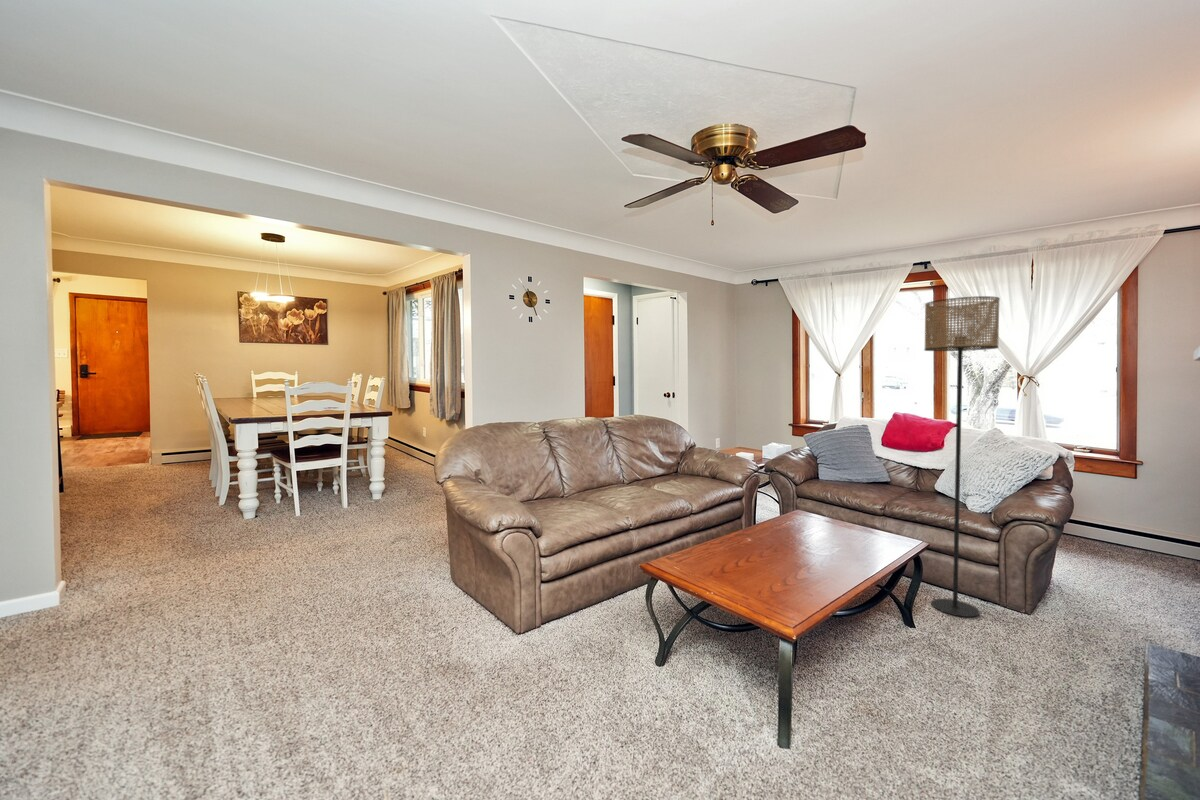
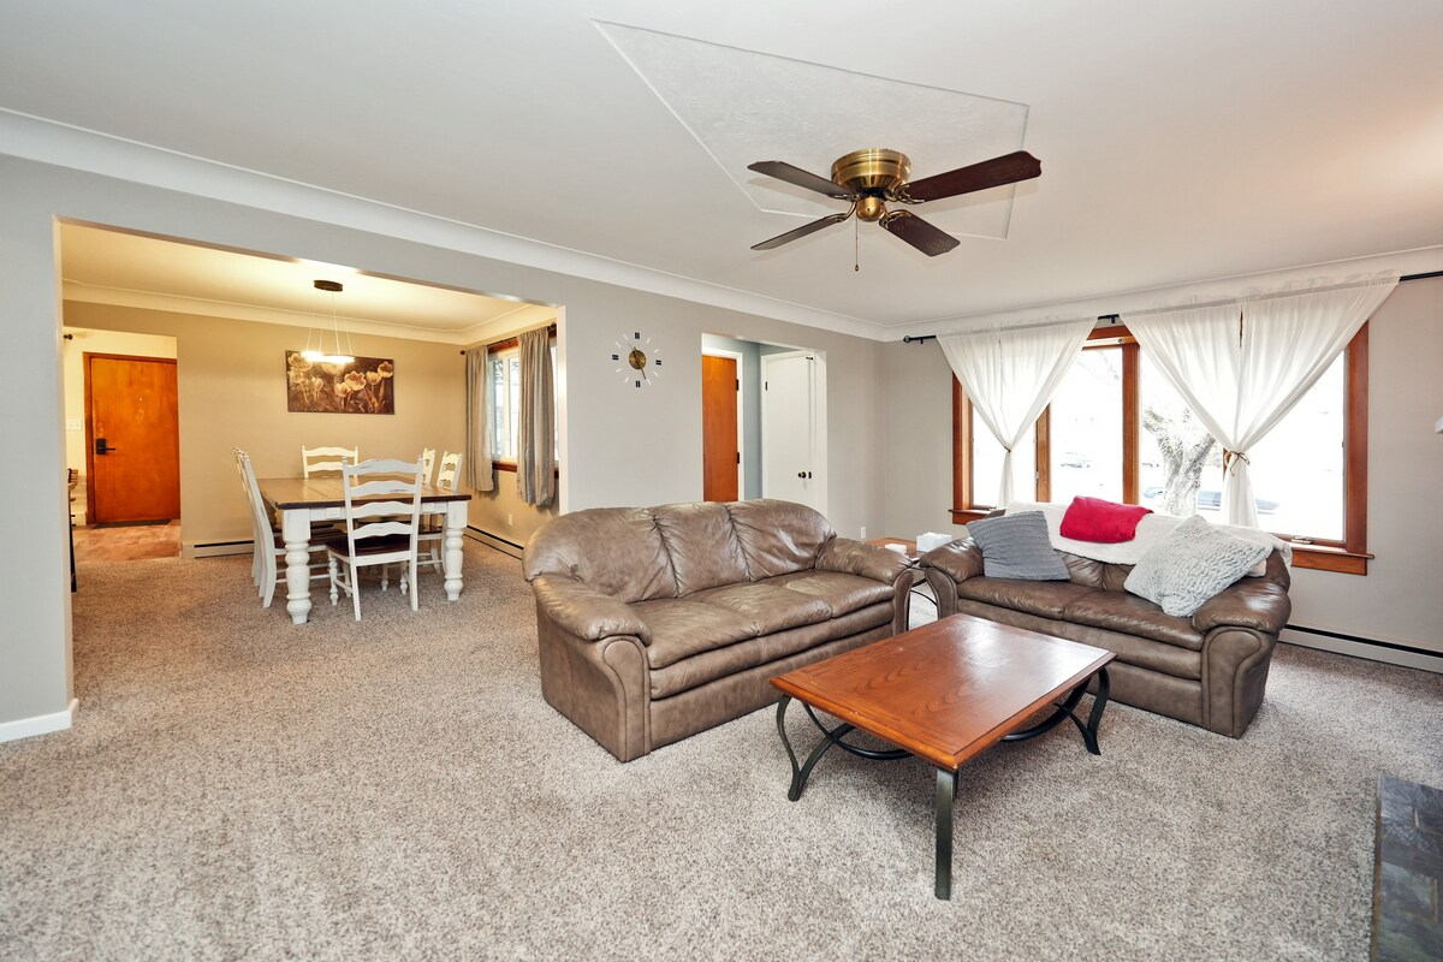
- floor lamp [923,295,1001,618]
